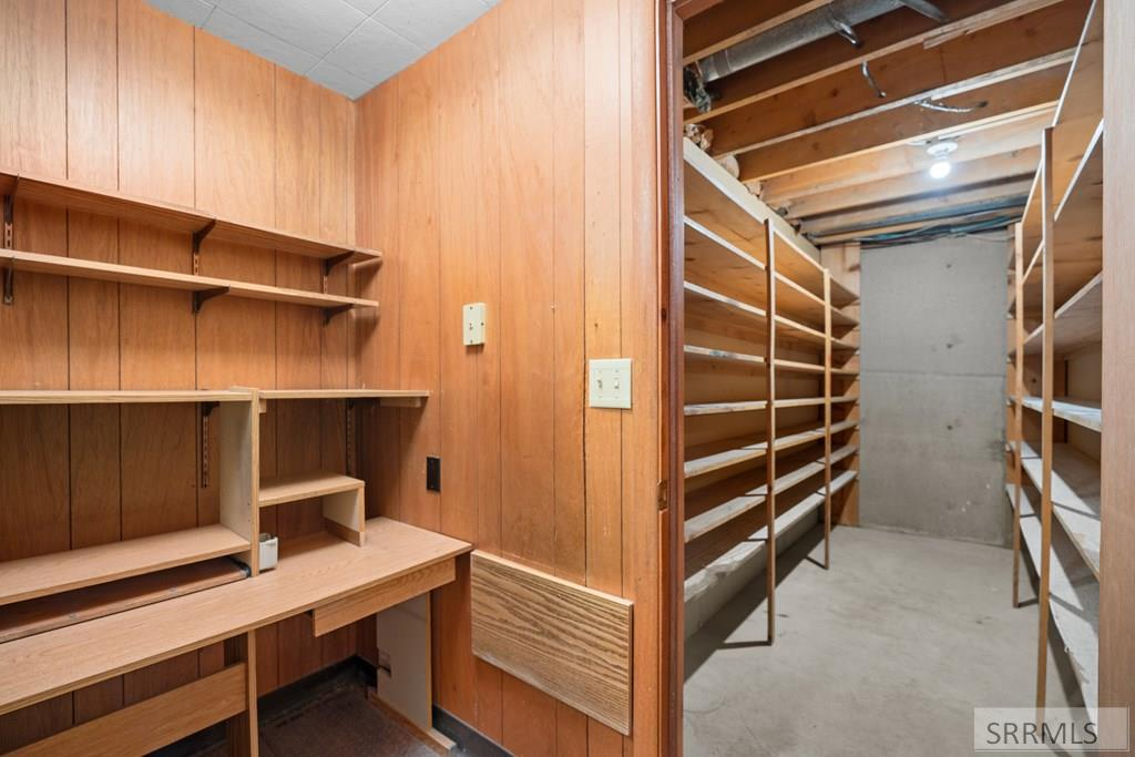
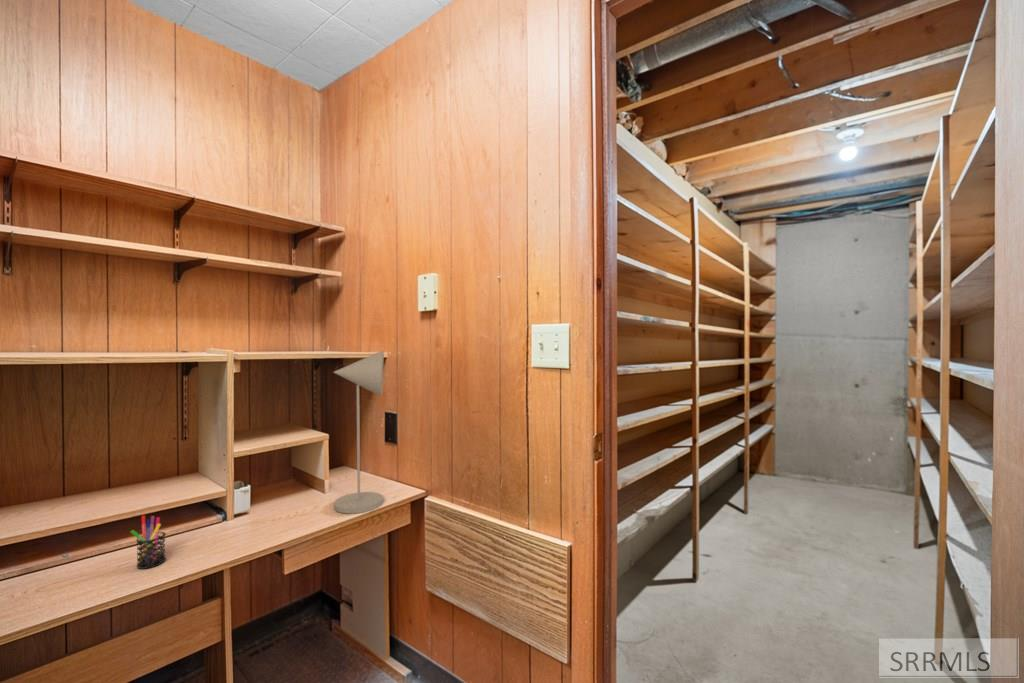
+ desk lamp [332,349,385,514]
+ pen holder [130,514,167,570]
